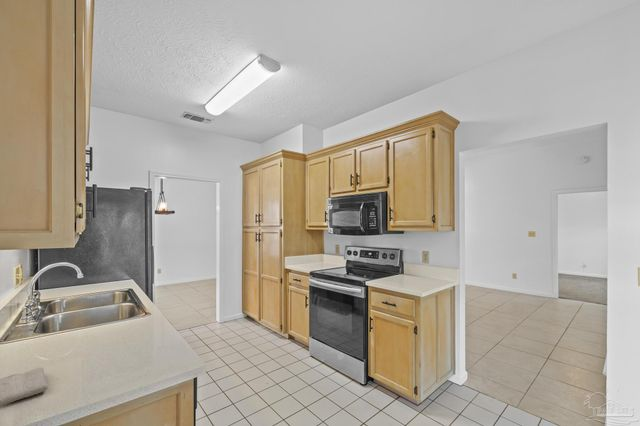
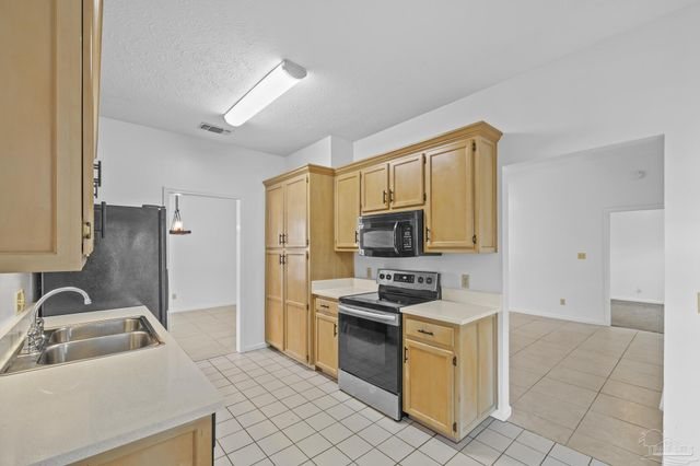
- washcloth [0,366,48,407]
